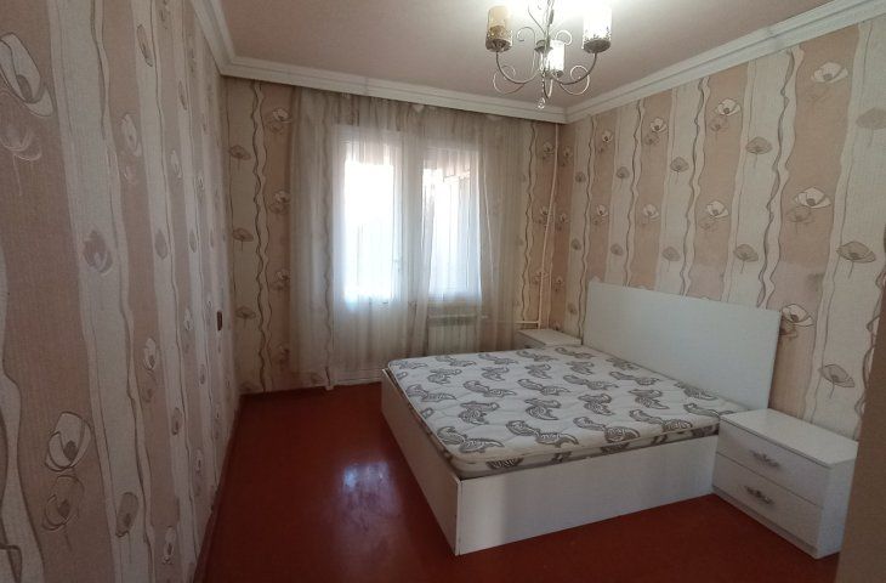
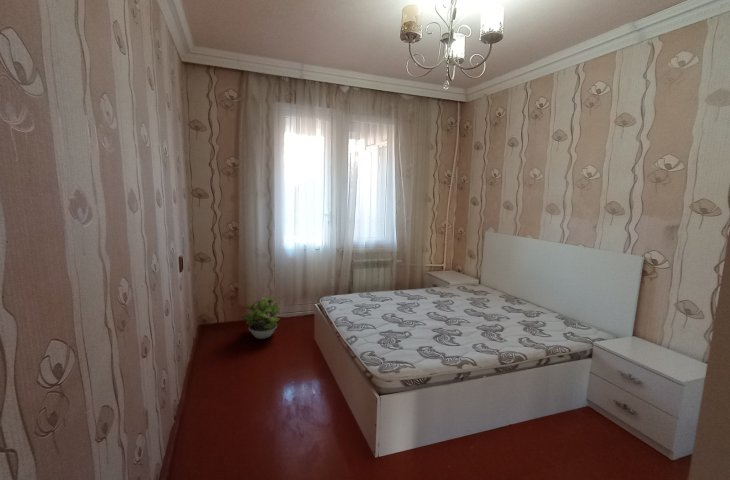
+ potted plant [240,295,281,340]
